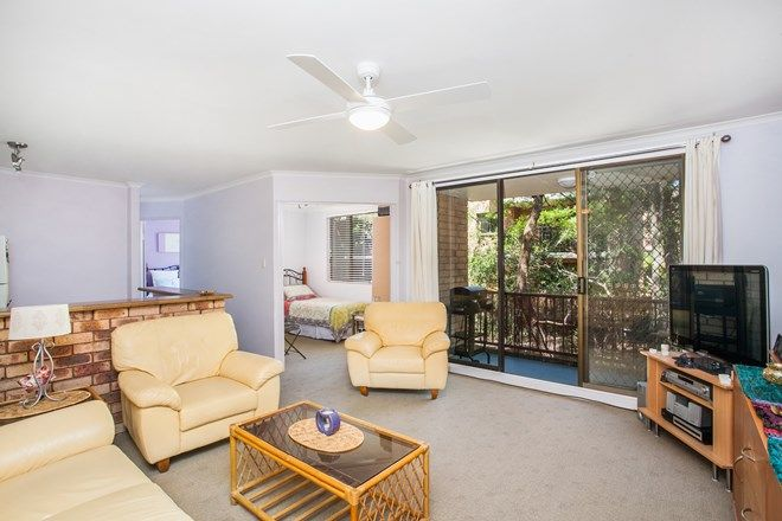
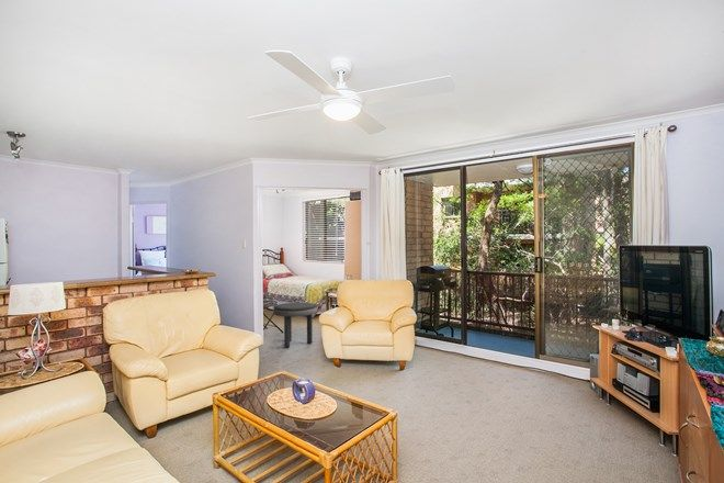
+ side table [272,302,318,349]
